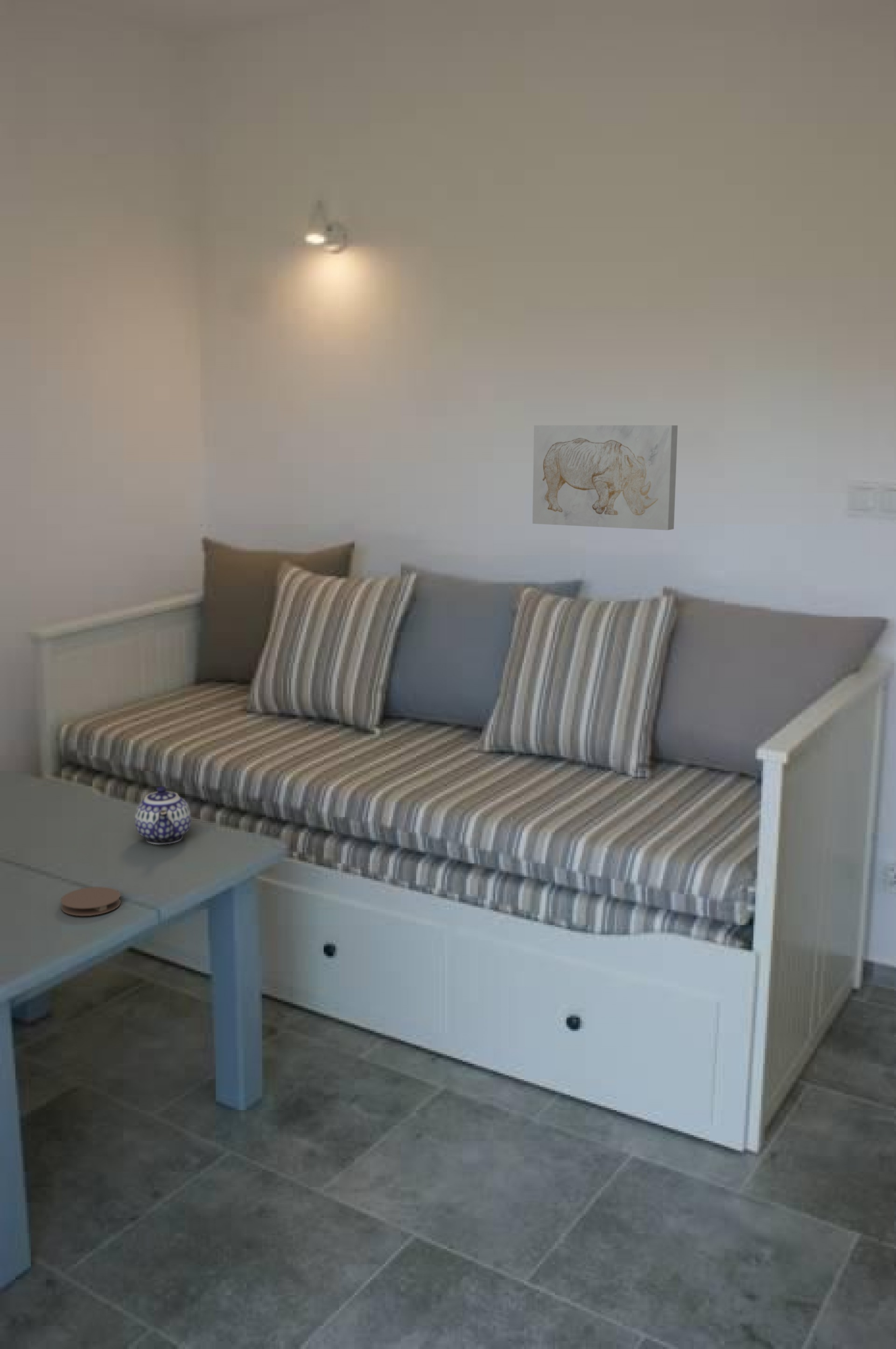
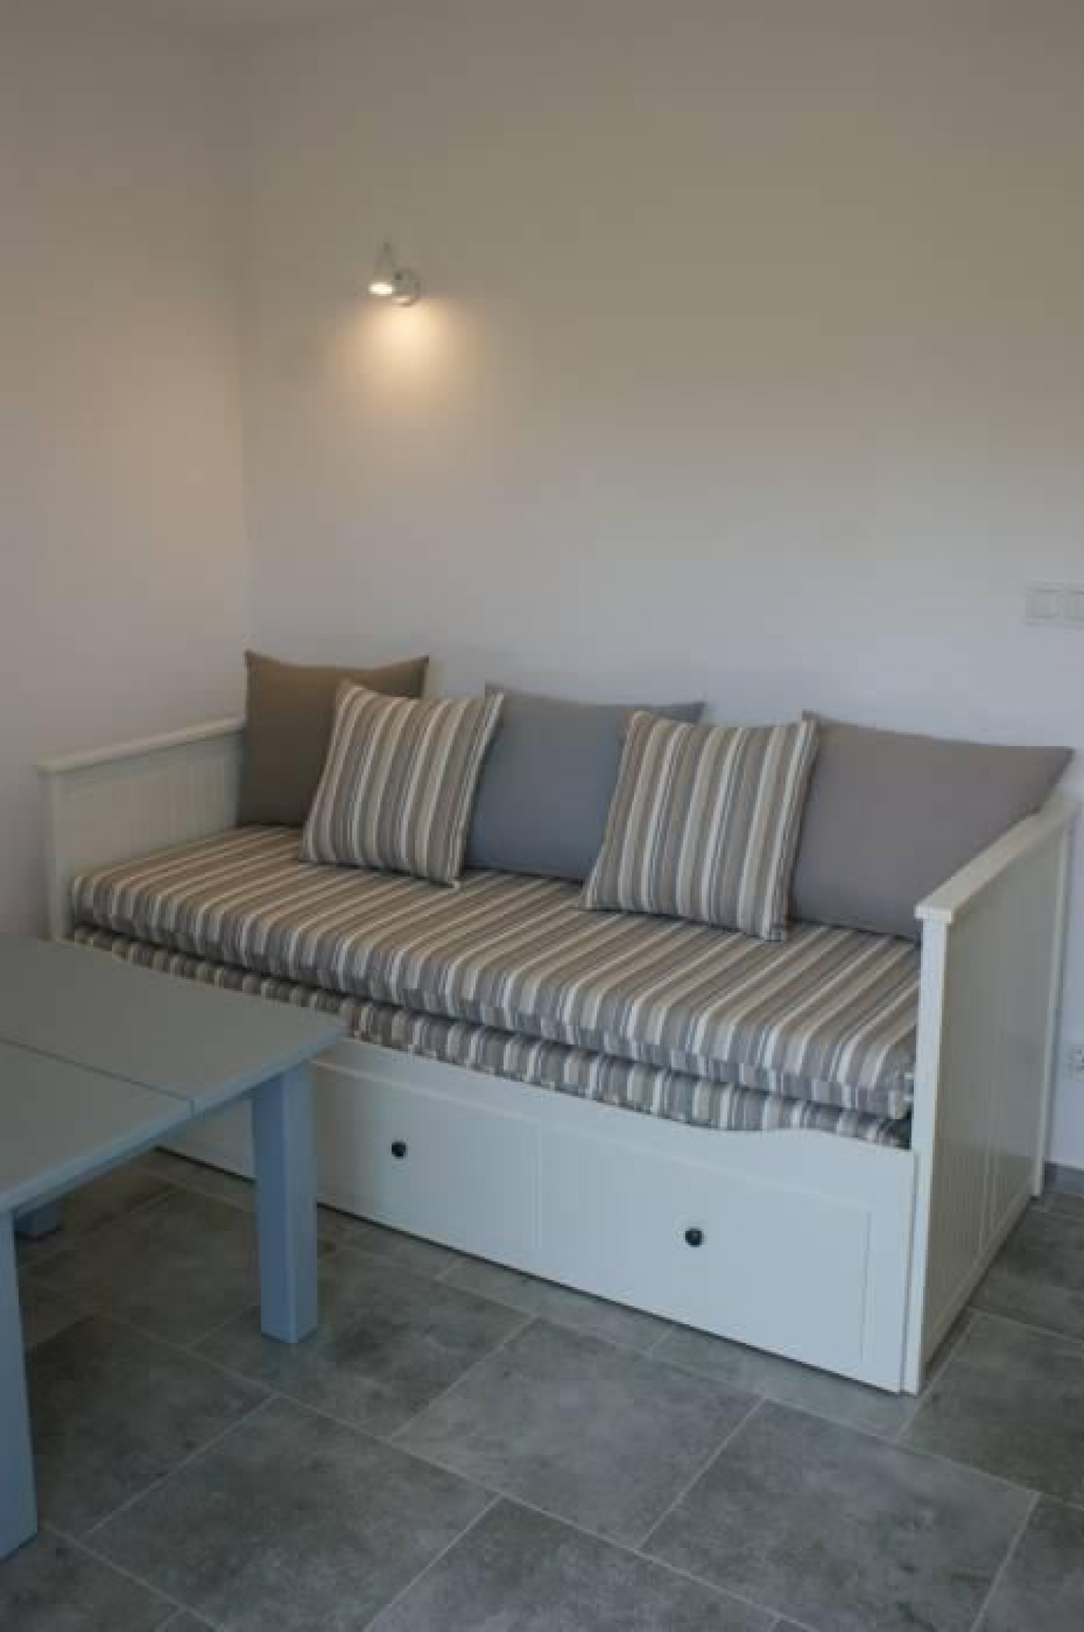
- teapot [134,786,191,845]
- wall art [532,425,678,531]
- coaster [60,886,121,916]
